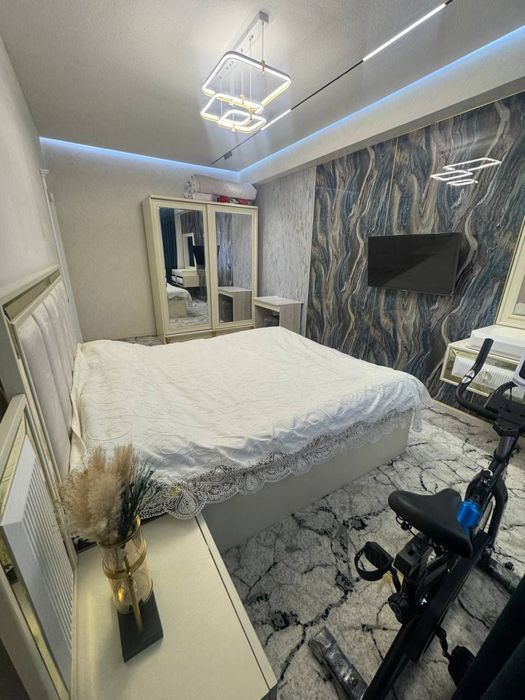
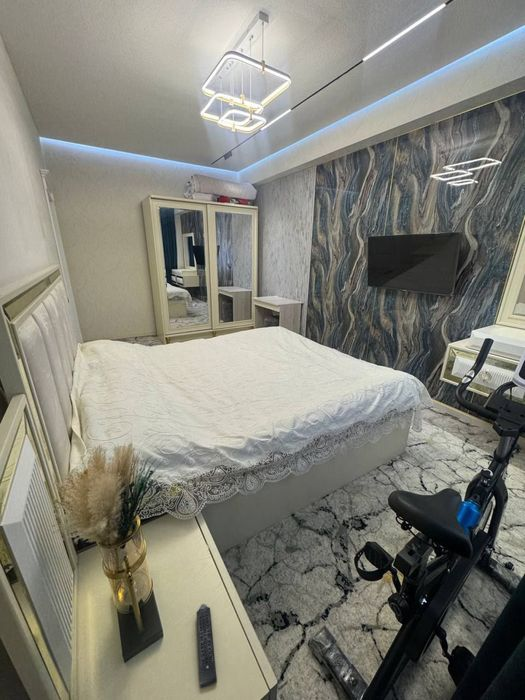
+ remote control [196,603,218,689]
